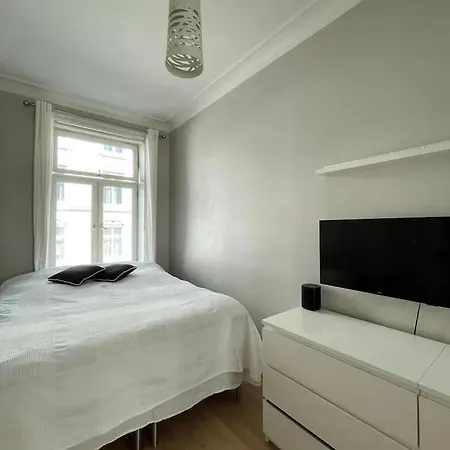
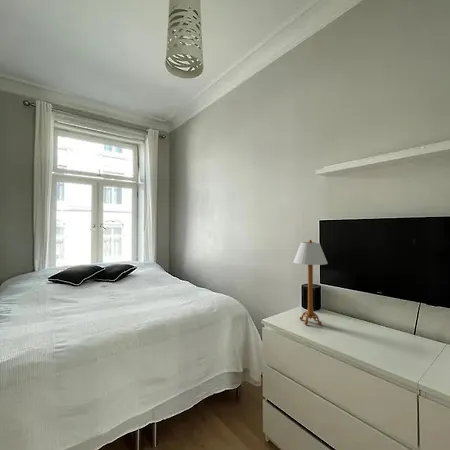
+ table lamp [293,239,328,326]
